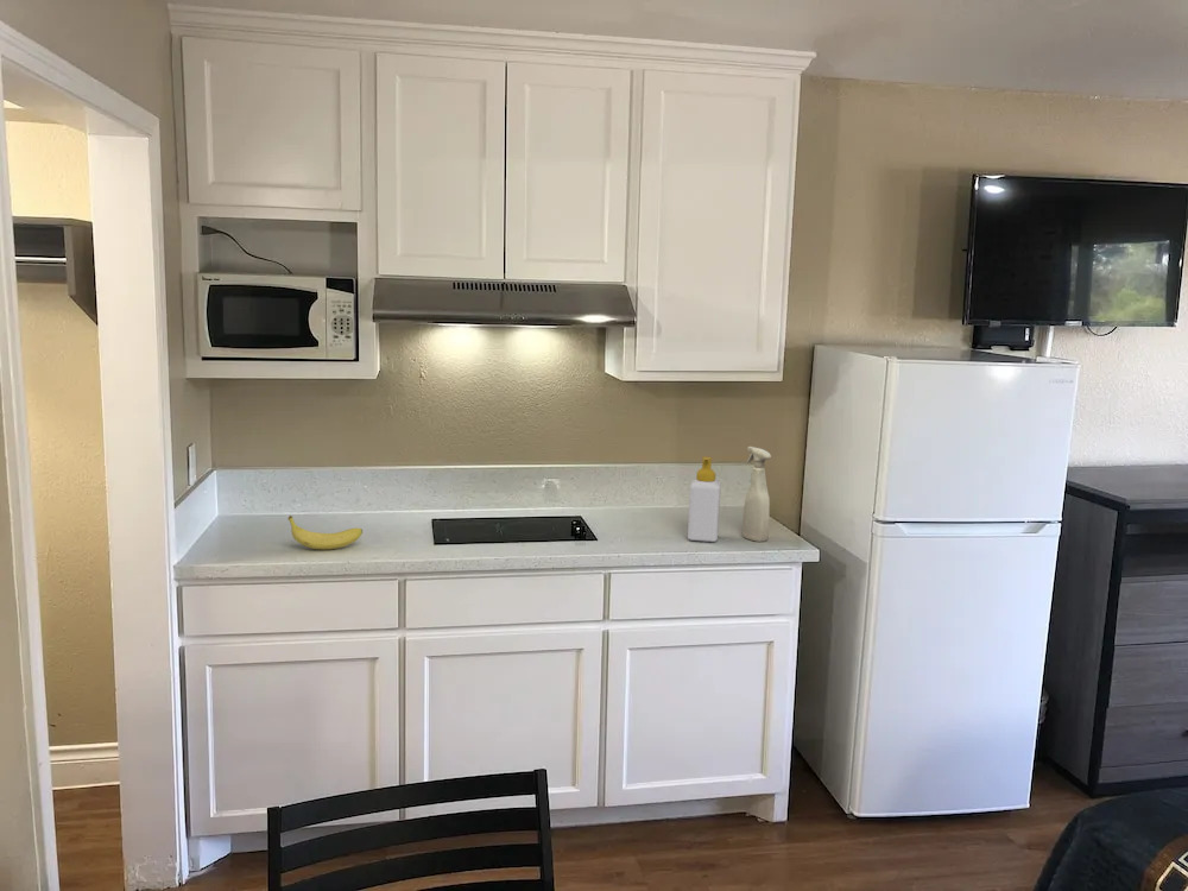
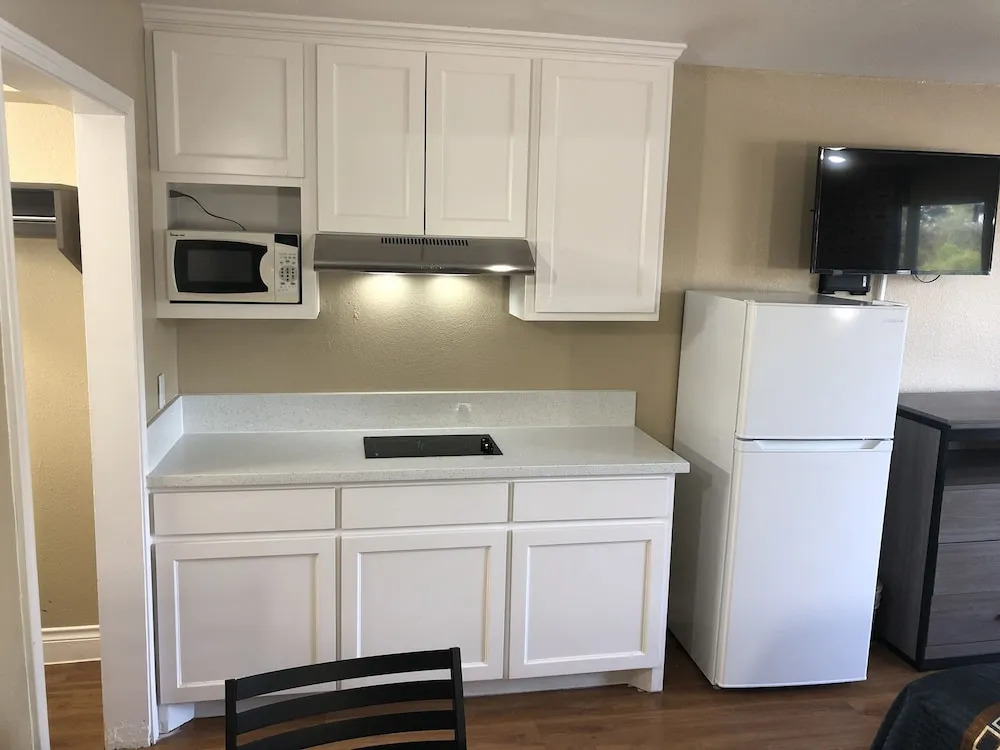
- soap bottle [687,456,722,543]
- fruit [286,514,364,550]
- spray bottle [741,446,772,543]
